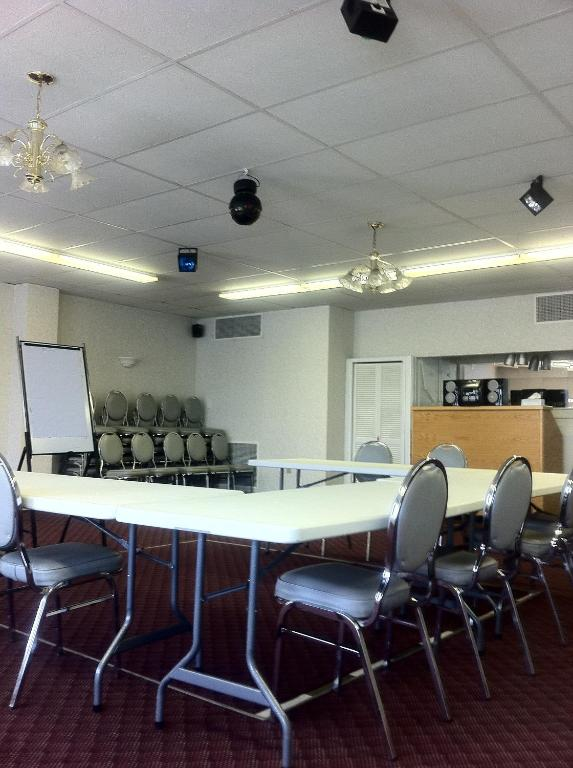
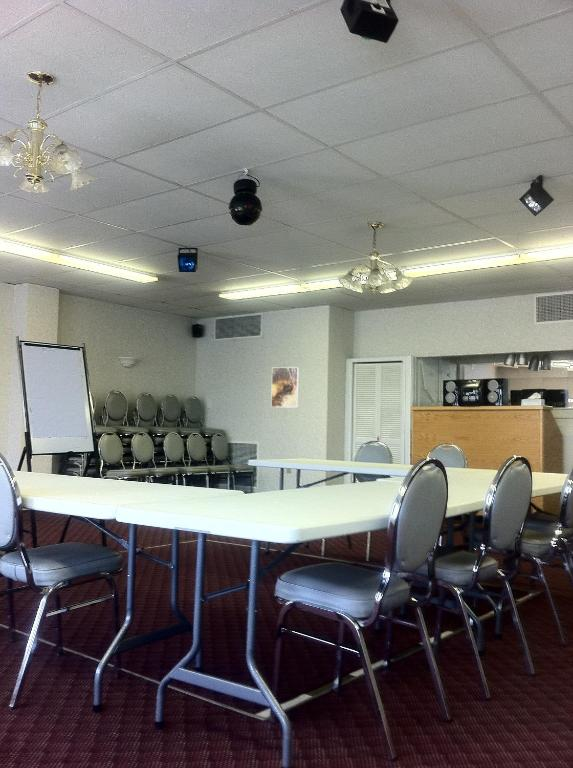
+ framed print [270,366,300,409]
